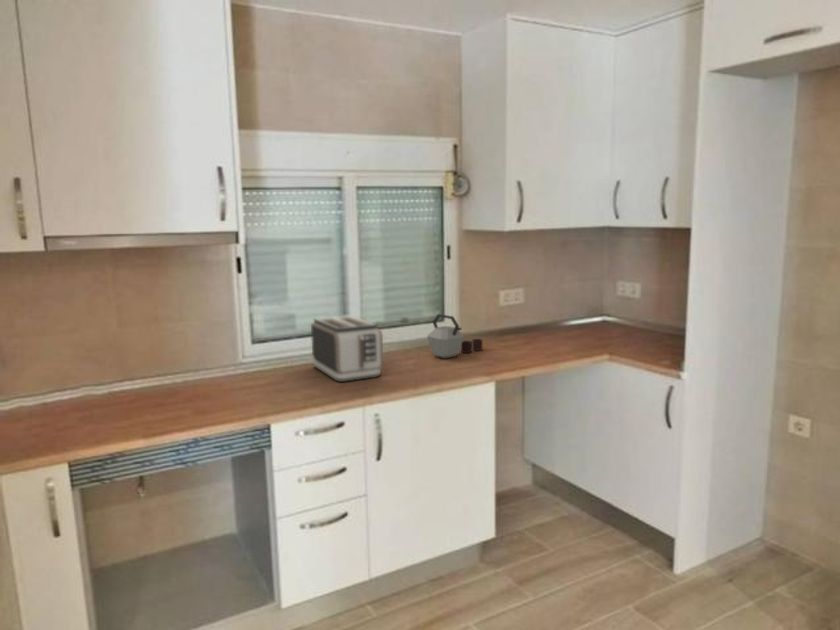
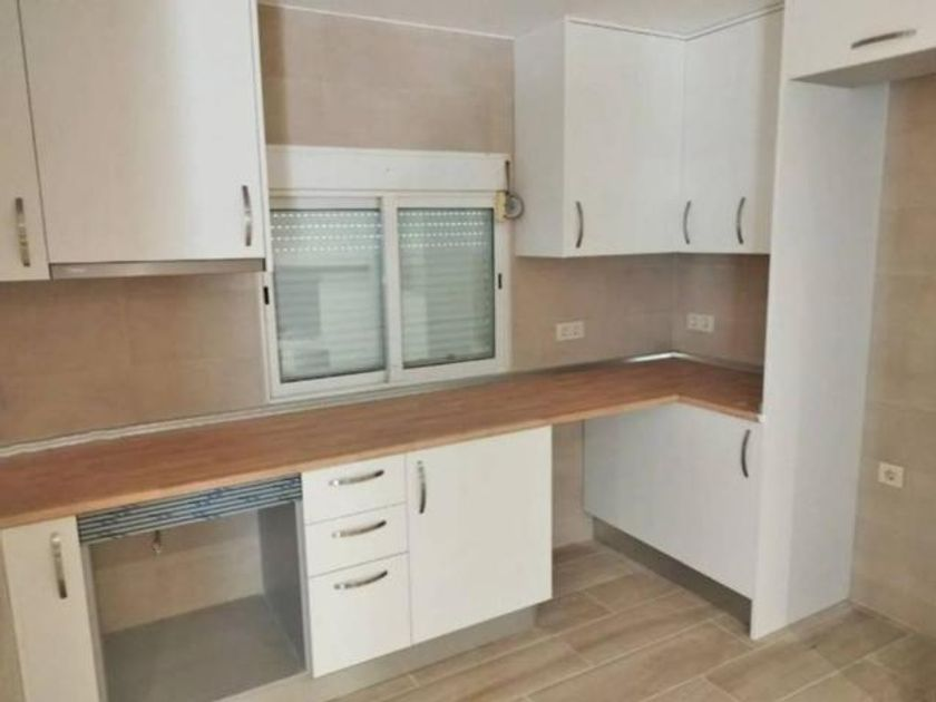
- toaster [310,314,384,383]
- kettle [426,313,483,359]
